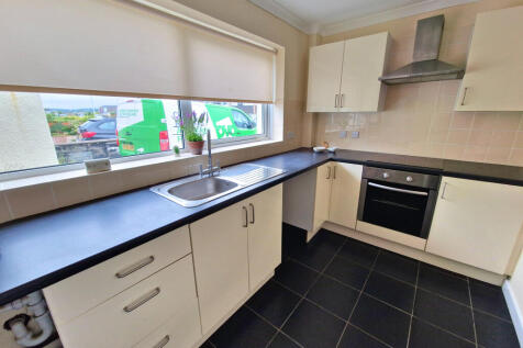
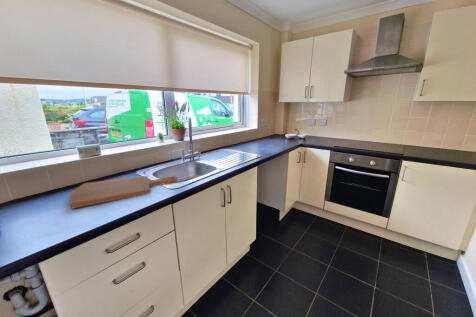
+ cutting board [68,175,178,210]
